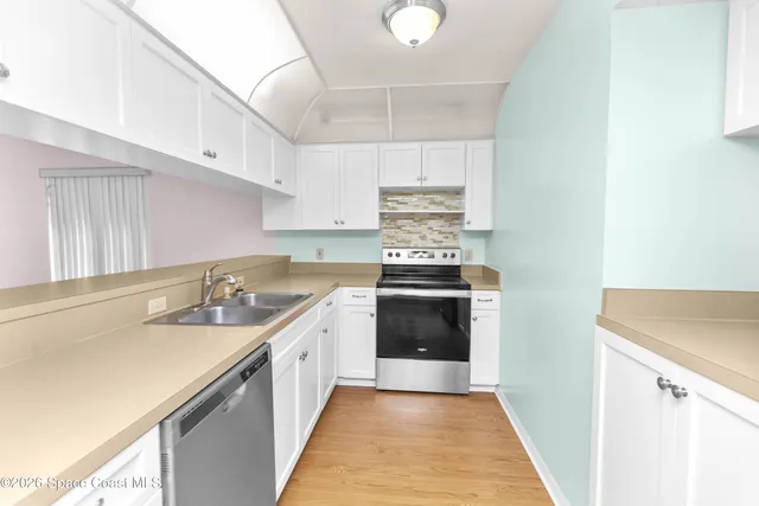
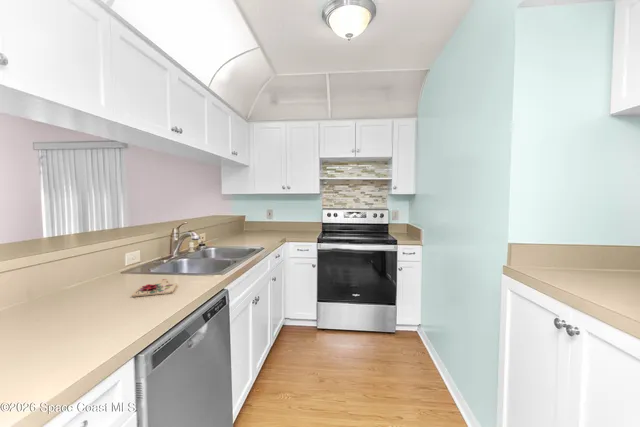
+ cutting board [131,278,178,298]
